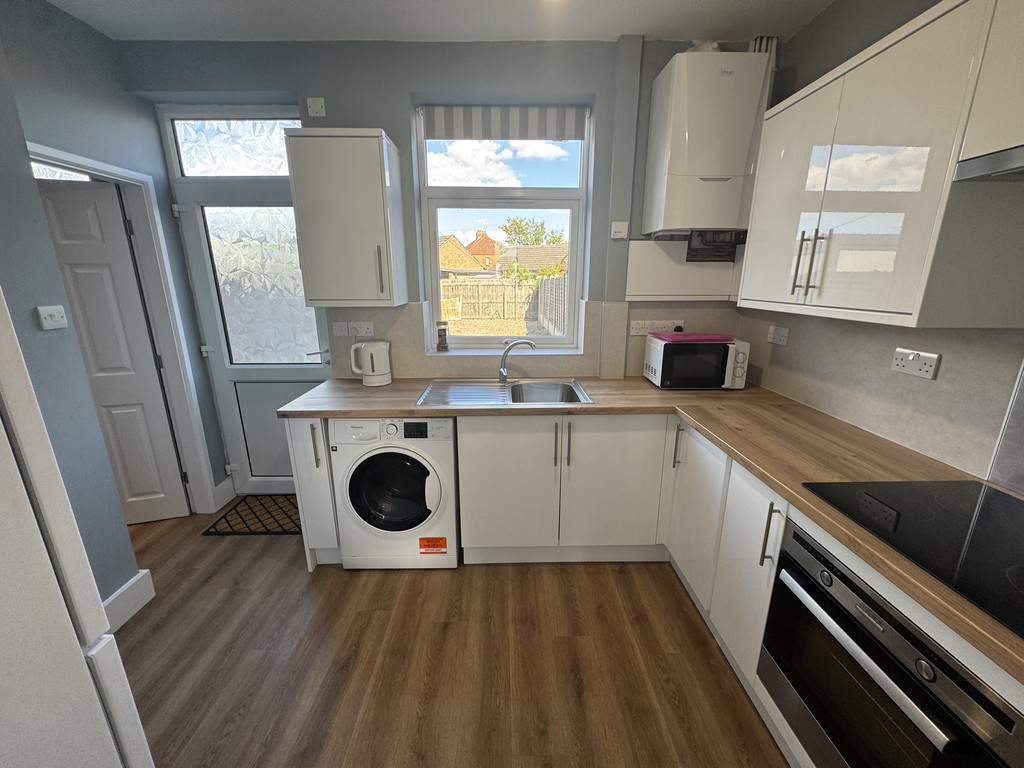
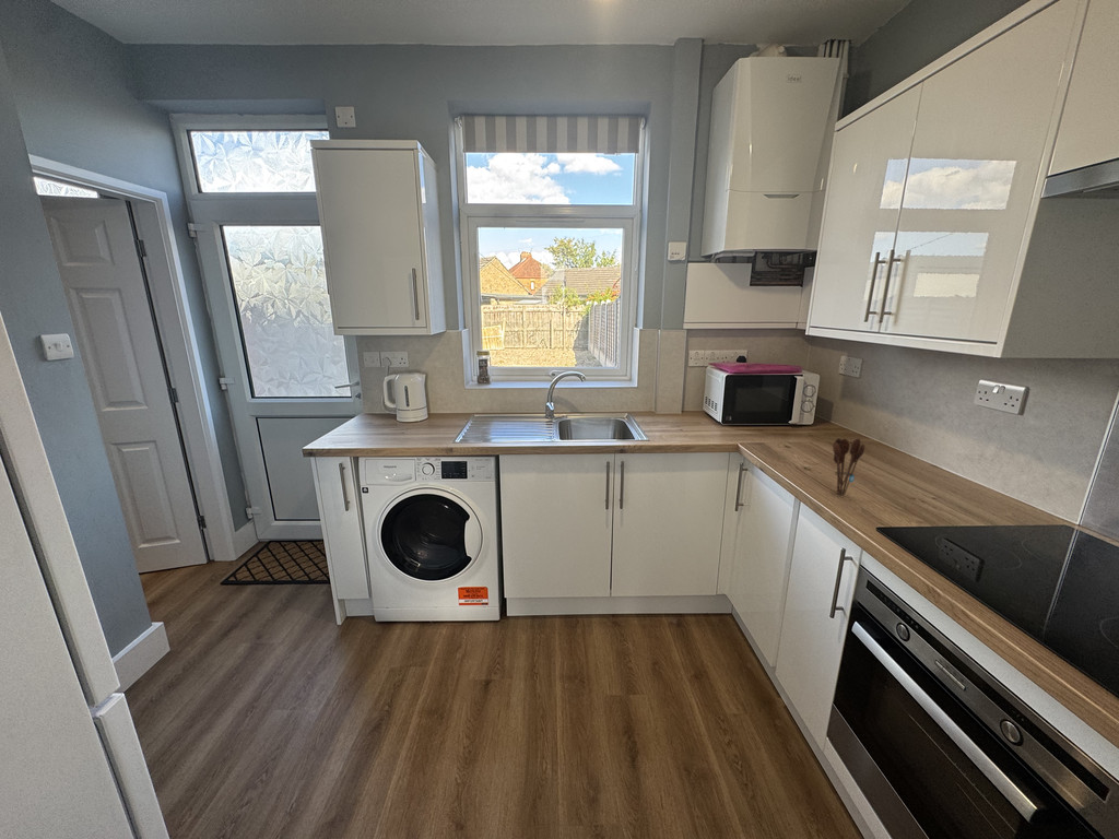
+ utensil holder [832,437,865,497]
